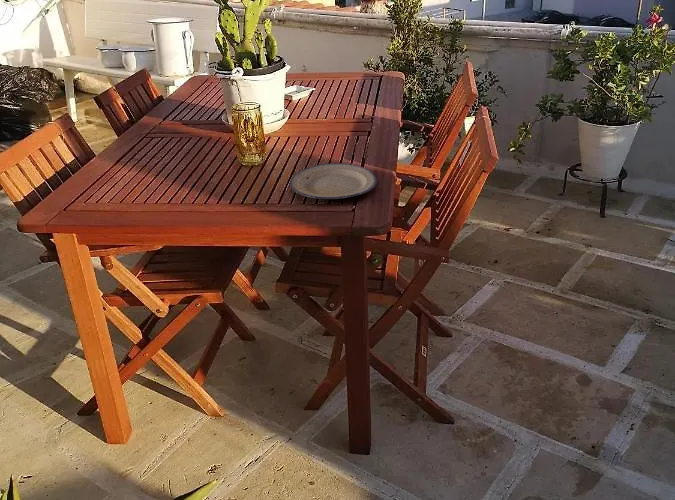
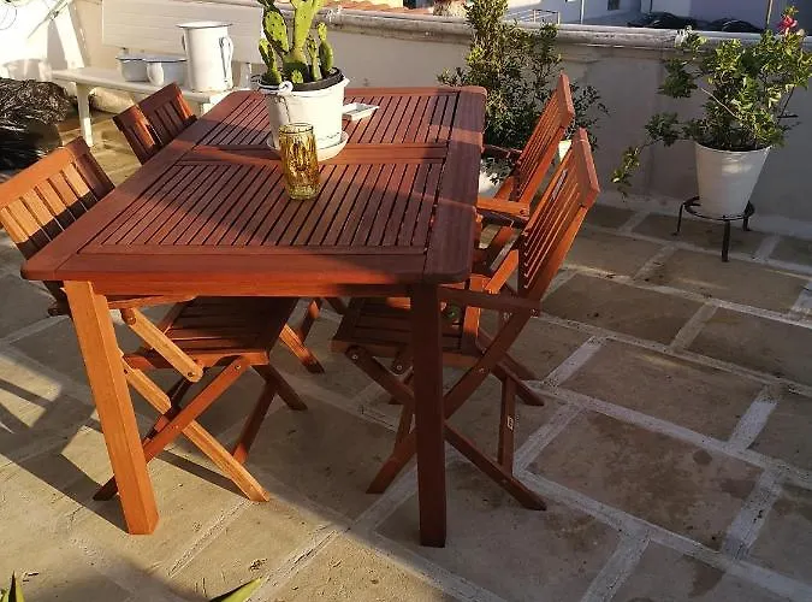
- plate [289,162,378,200]
